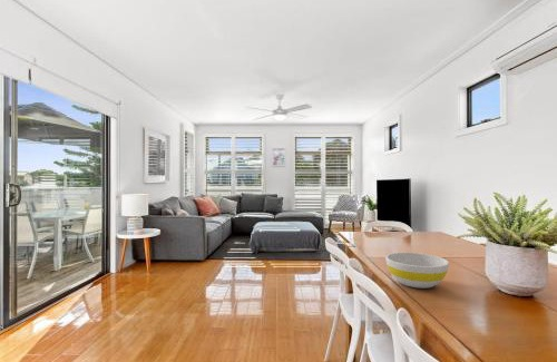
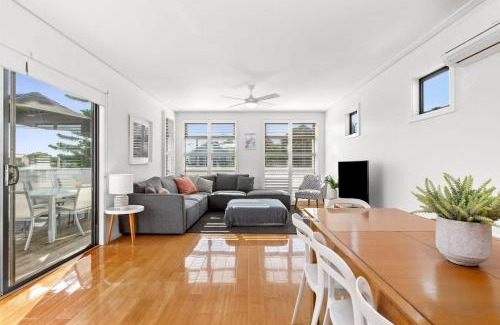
- bowl [384,252,450,290]
